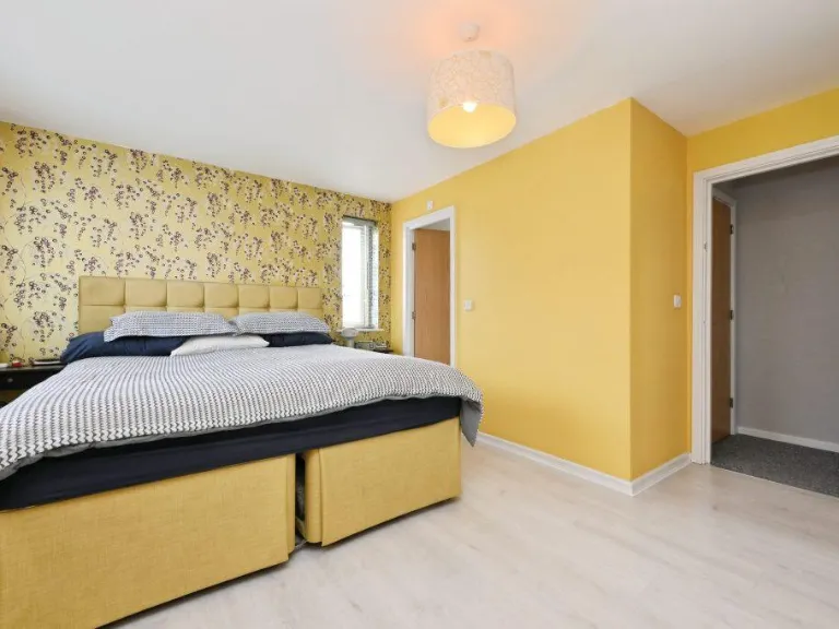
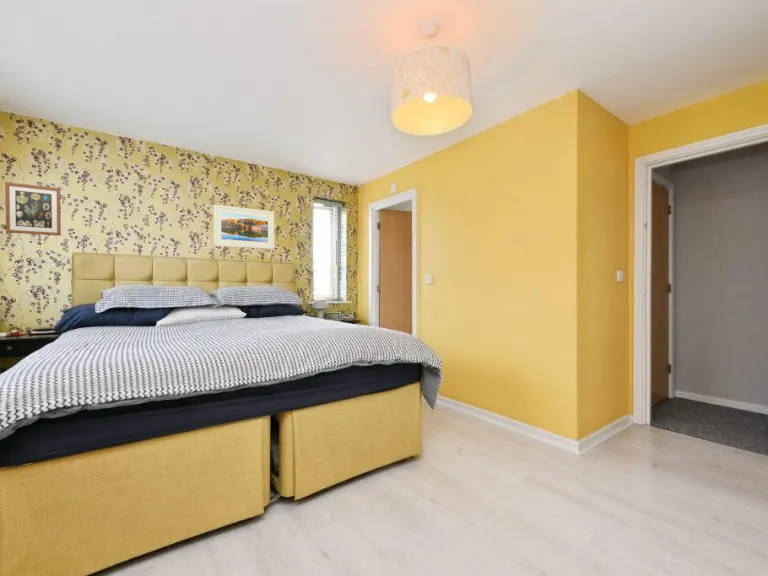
+ wall art [4,181,62,237]
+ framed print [212,204,275,250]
